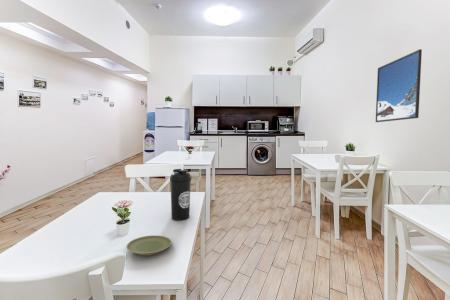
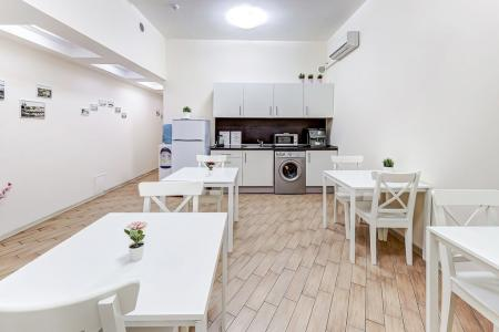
- water bottle [169,168,192,221]
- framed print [375,48,423,123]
- plate [125,234,172,256]
